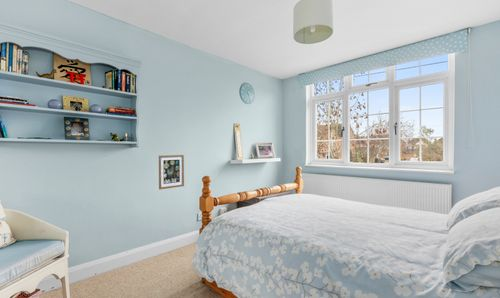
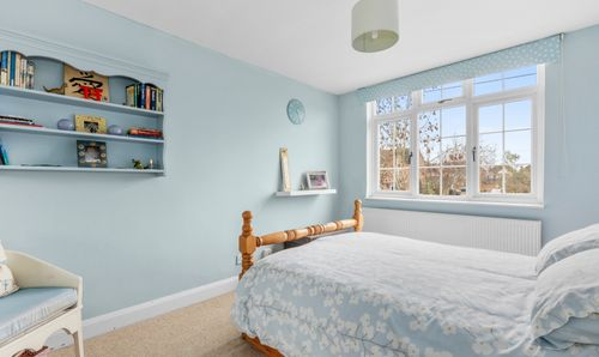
- wall art [158,154,185,190]
